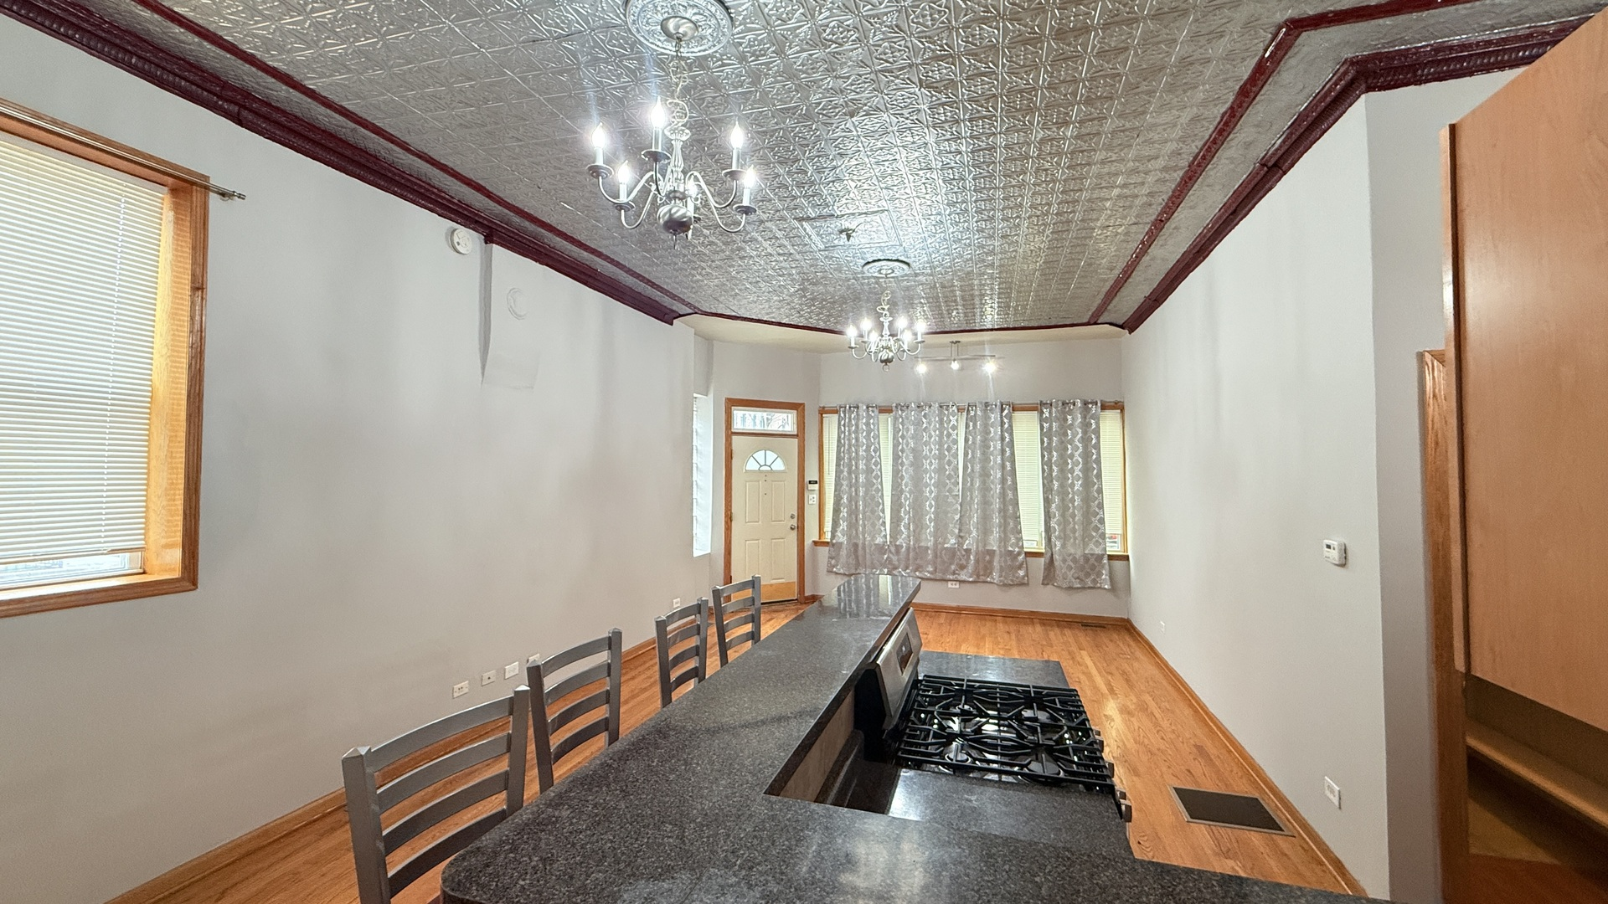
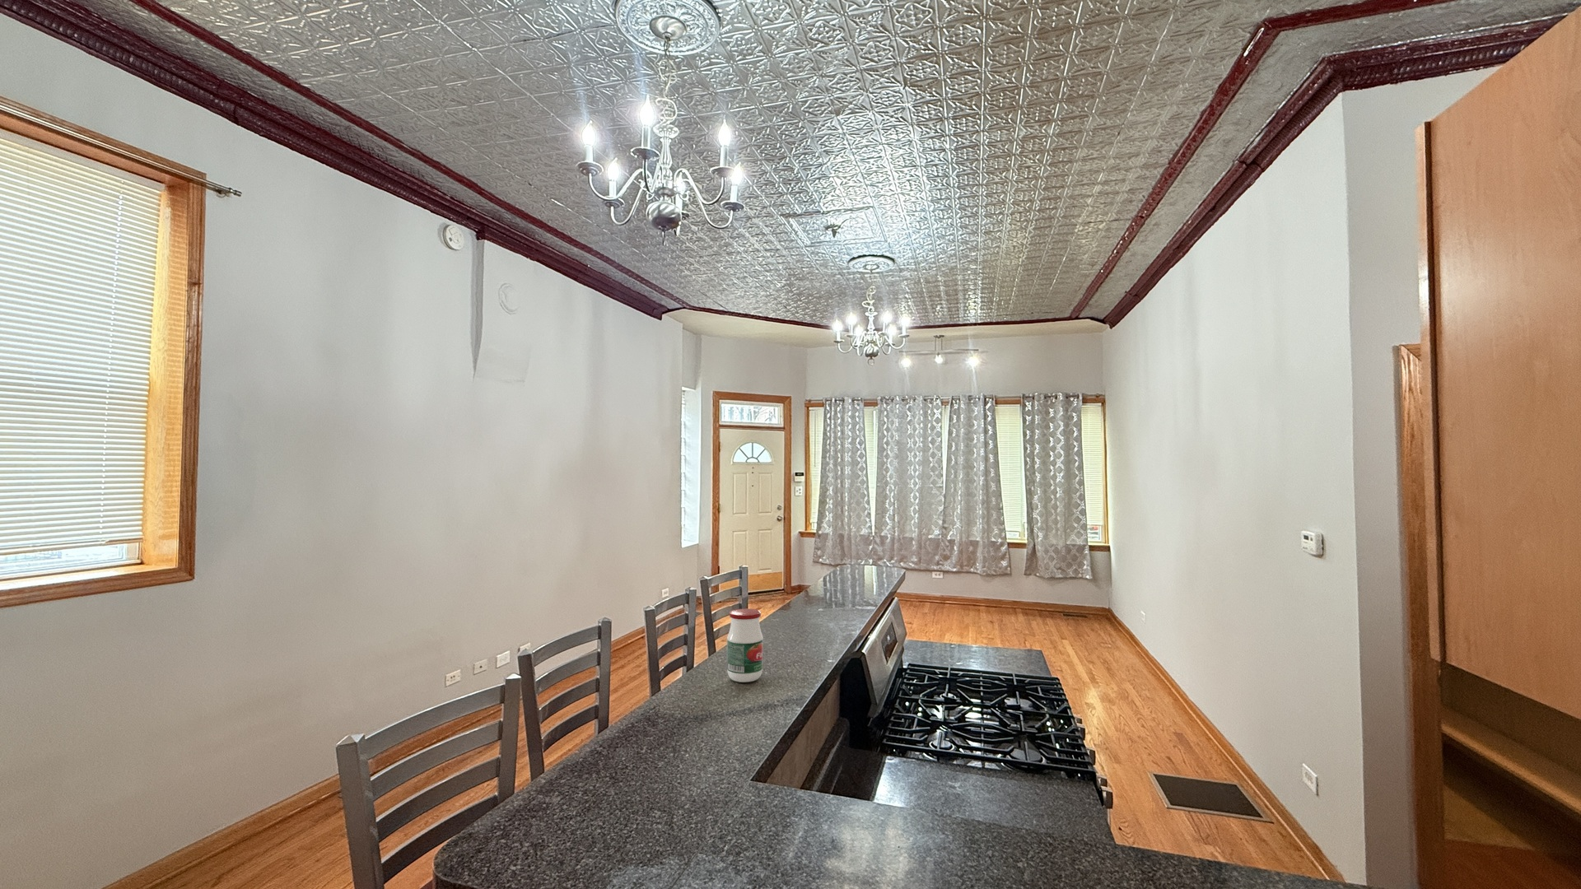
+ jar [726,608,764,683]
